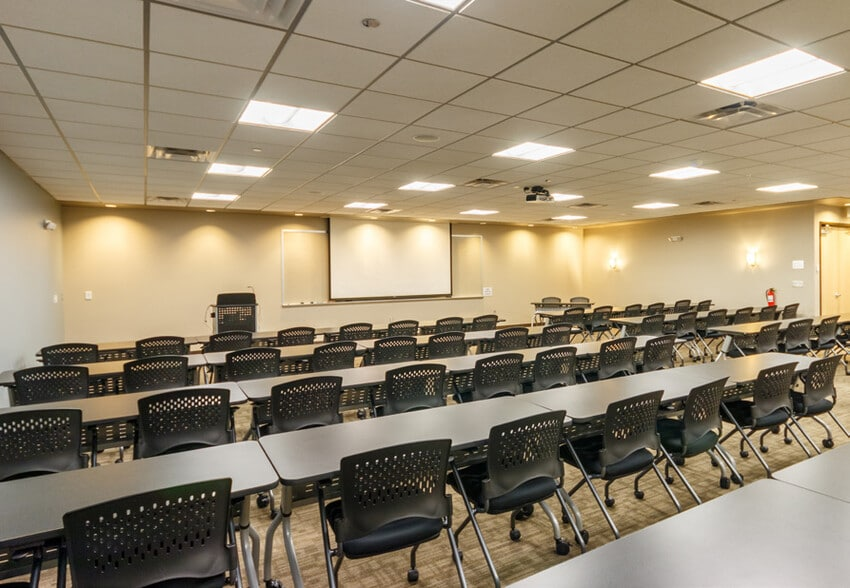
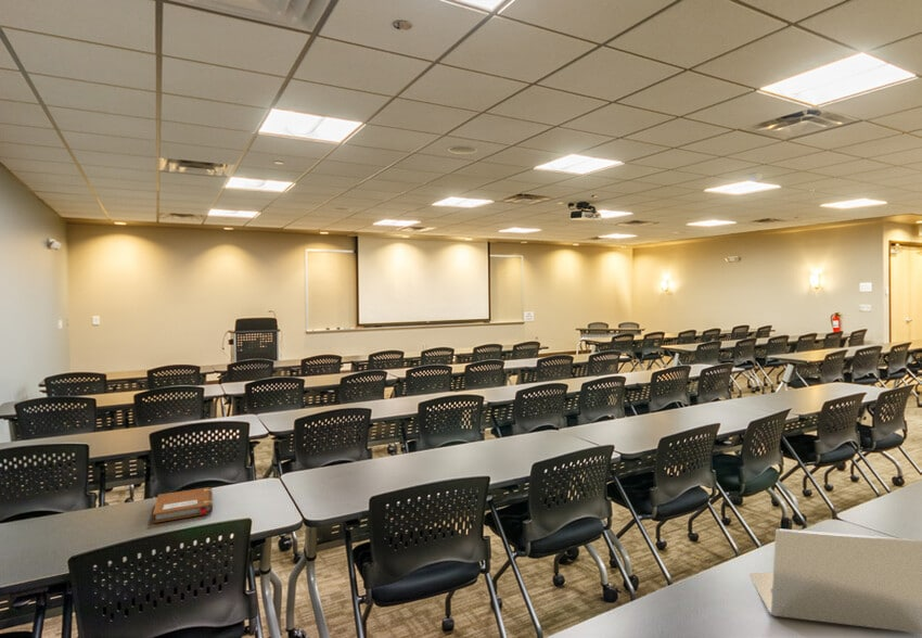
+ notebook [152,486,214,524]
+ laptop [748,527,922,635]
